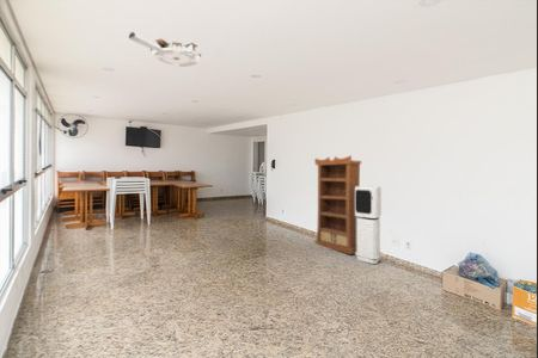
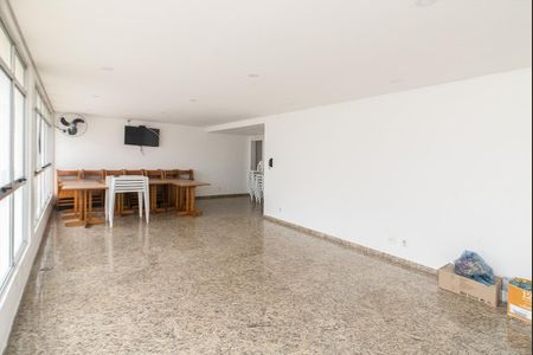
- bookcase [313,155,362,255]
- air purifier [354,185,383,265]
- architectural model [128,31,202,68]
